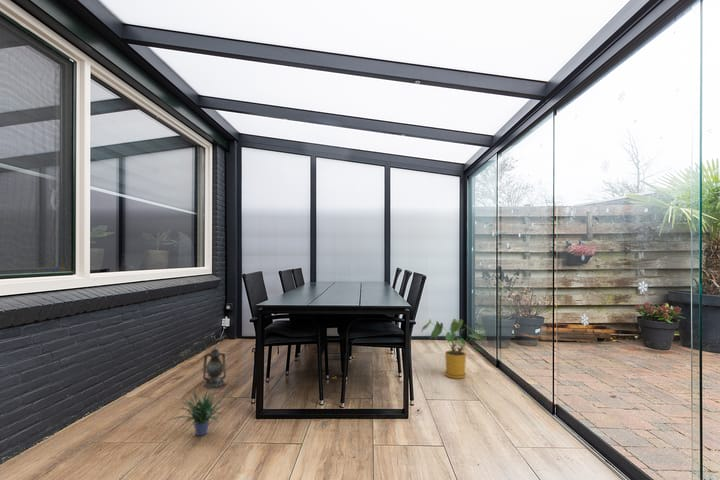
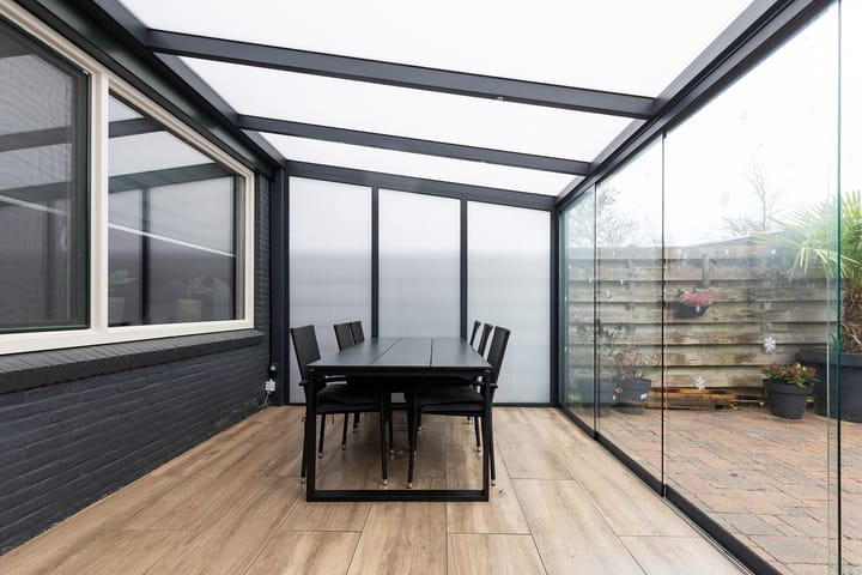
- potted plant [168,378,231,437]
- house plant [421,318,484,380]
- lantern [201,347,227,390]
